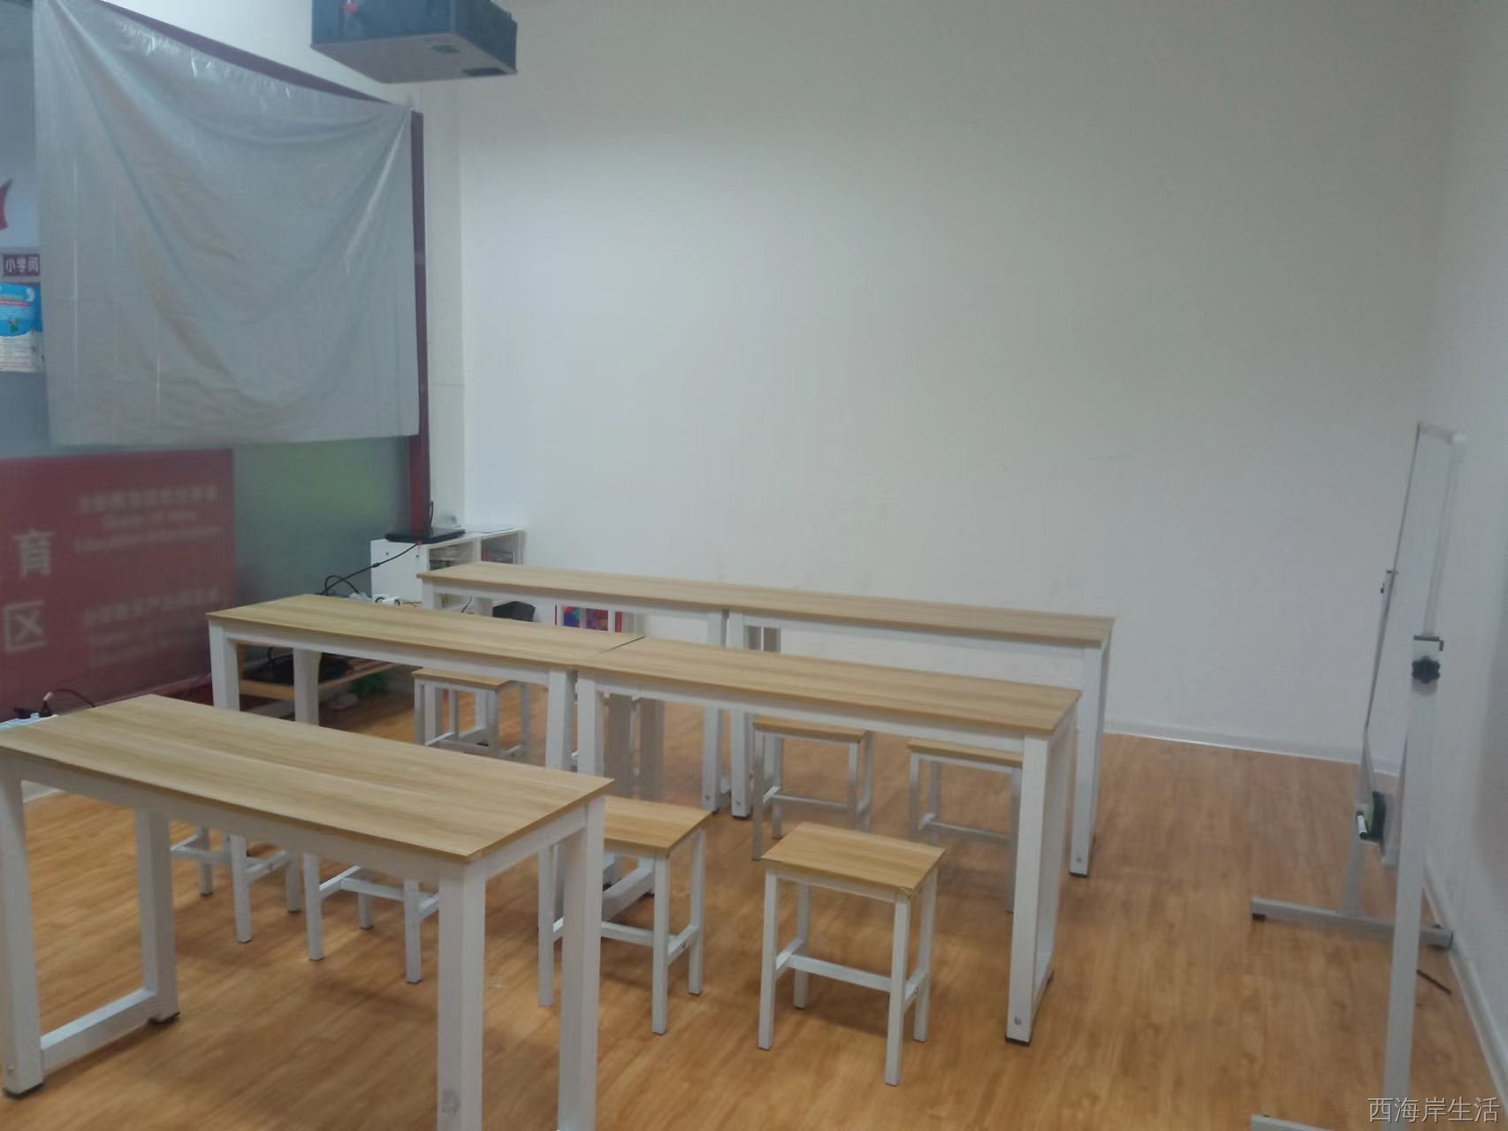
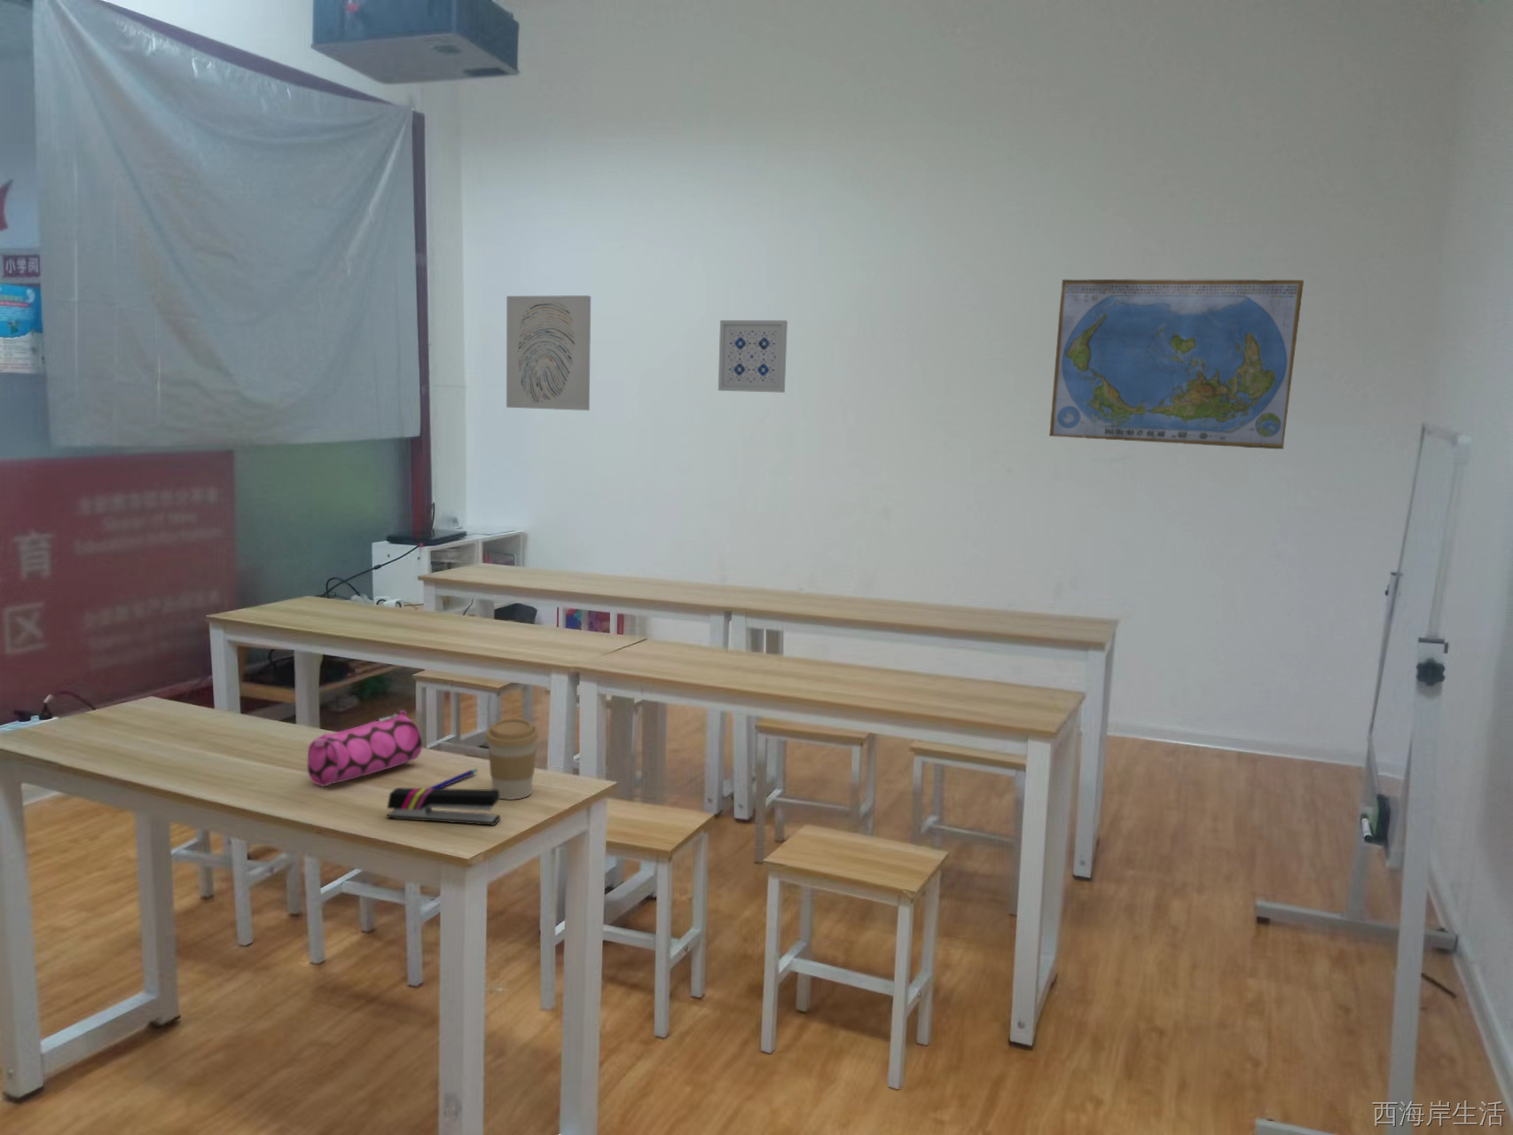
+ pen [428,768,478,788]
+ wall art [718,320,788,393]
+ coffee cup [485,718,539,801]
+ stapler [386,787,501,826]
+ wall art [506,294,591,411]
+ pencil case [306,709,423,787]
+ world map [1048,279,1304,449]
